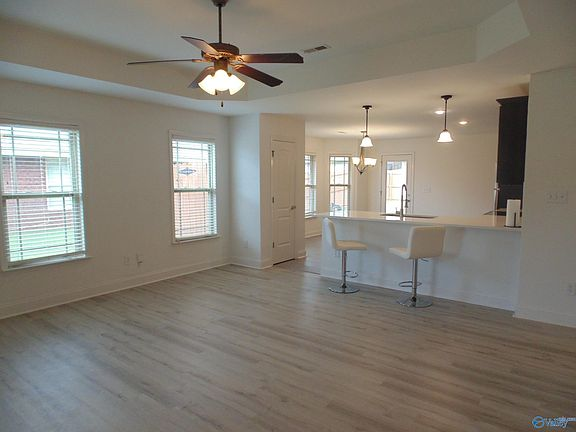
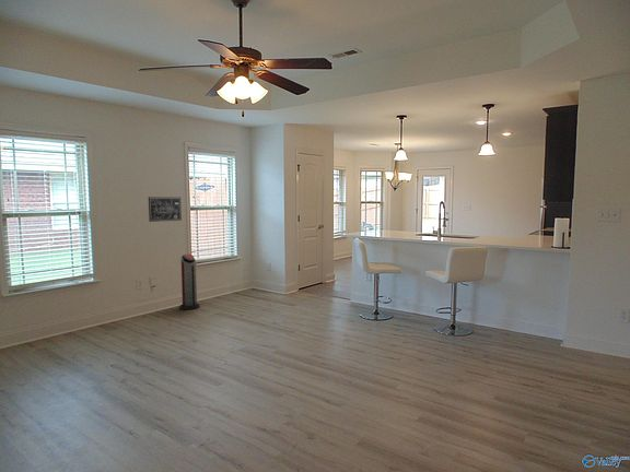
+ air purifier [178,253,200,310]
+ wall art [148,196,183,223]
